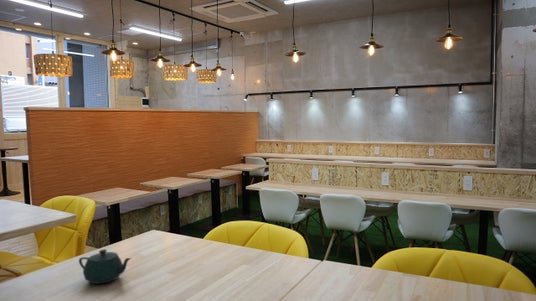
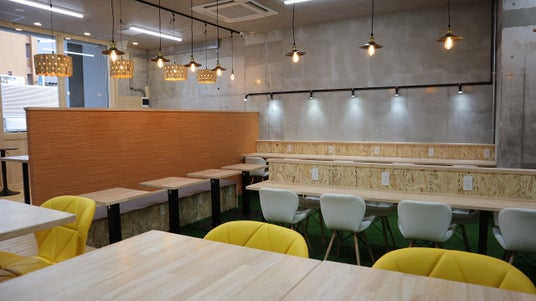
- teapot [78,248,132,285]
